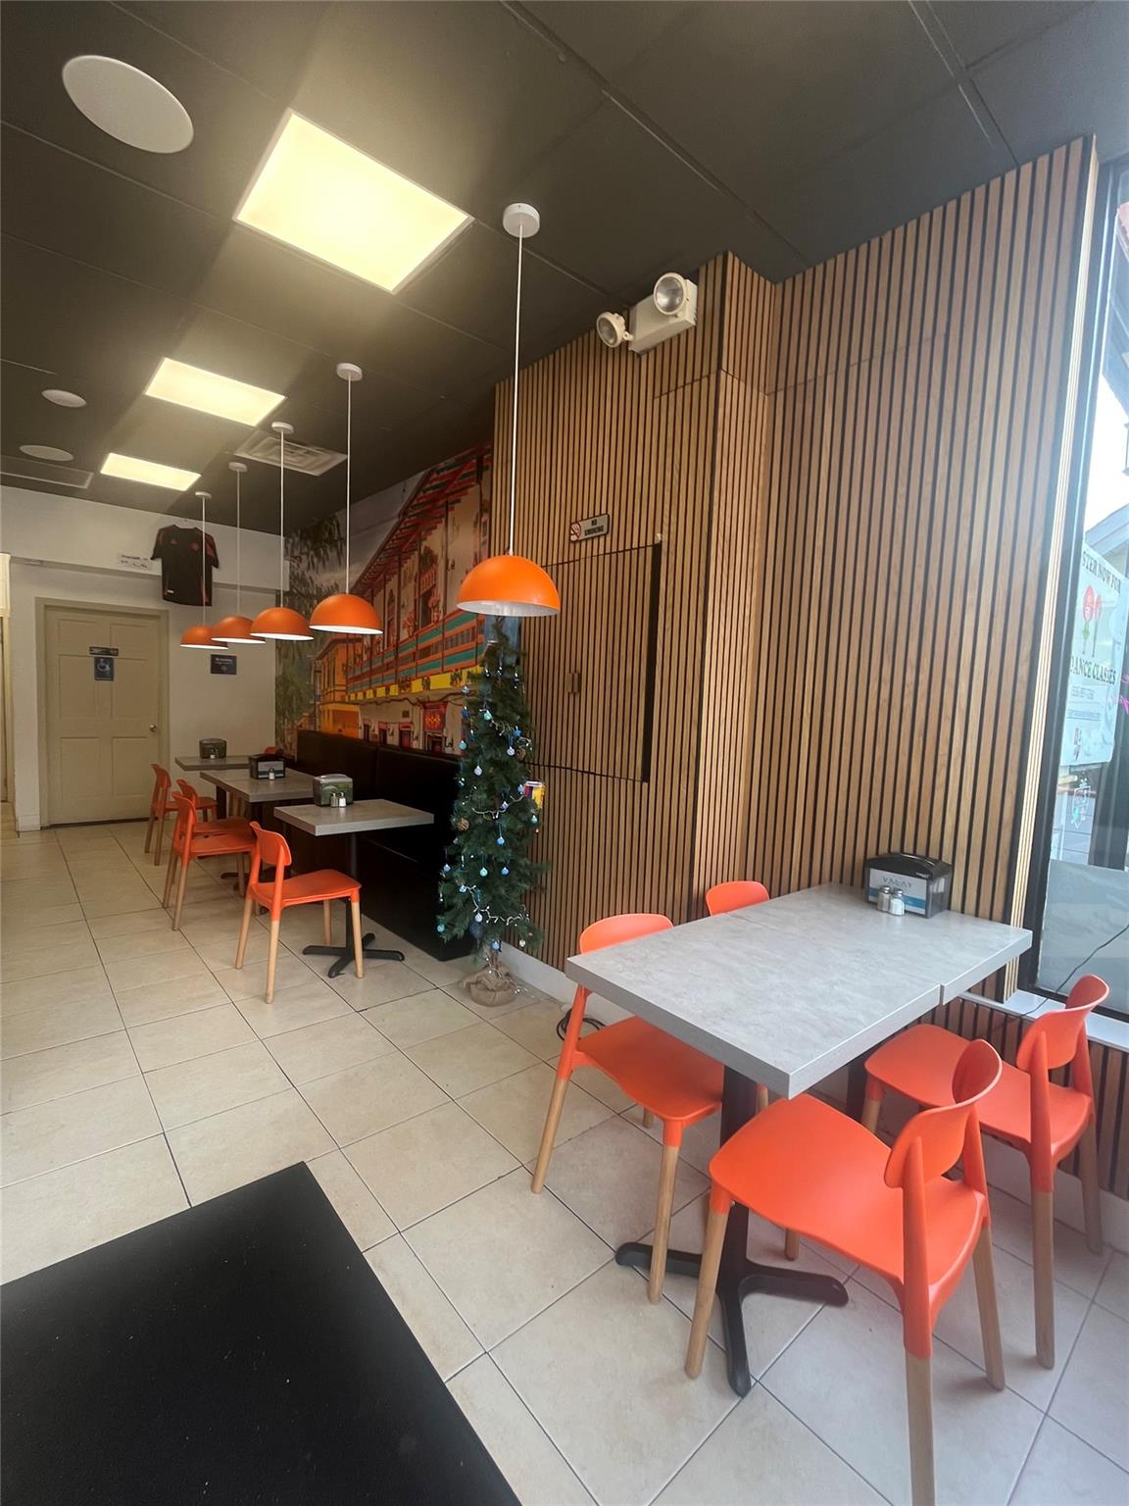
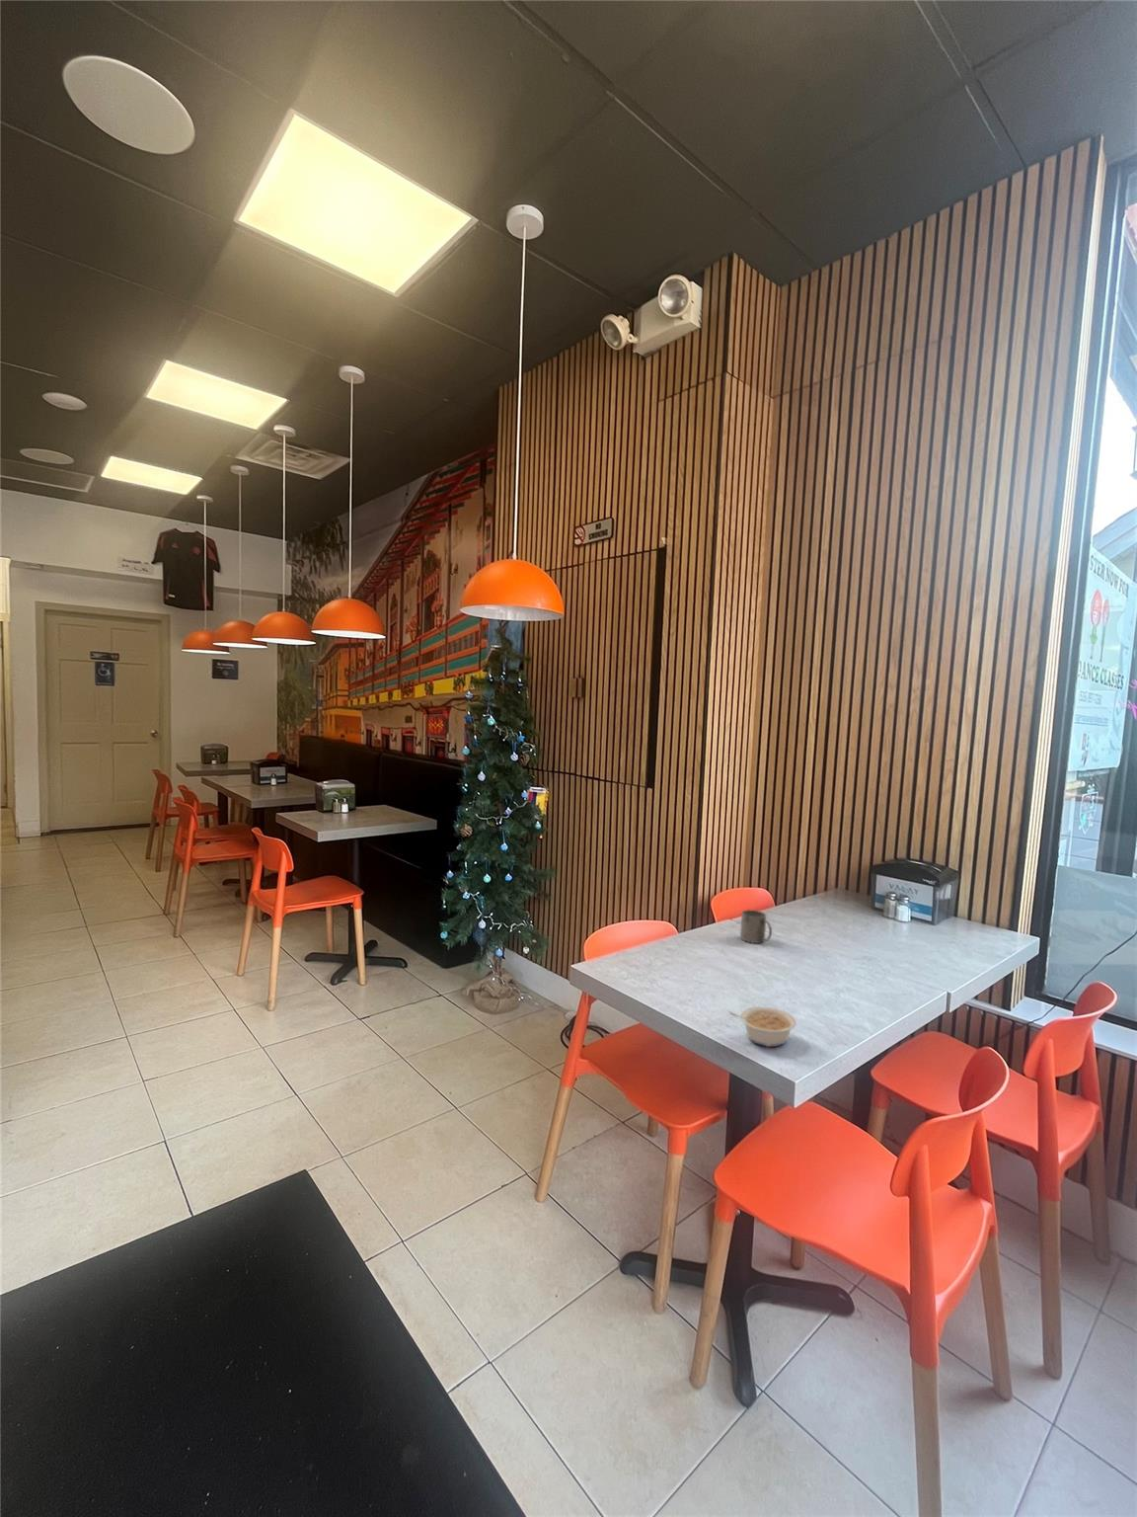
+ mug [739,909,773,944]
+ legume [729,1007,798,1048]
